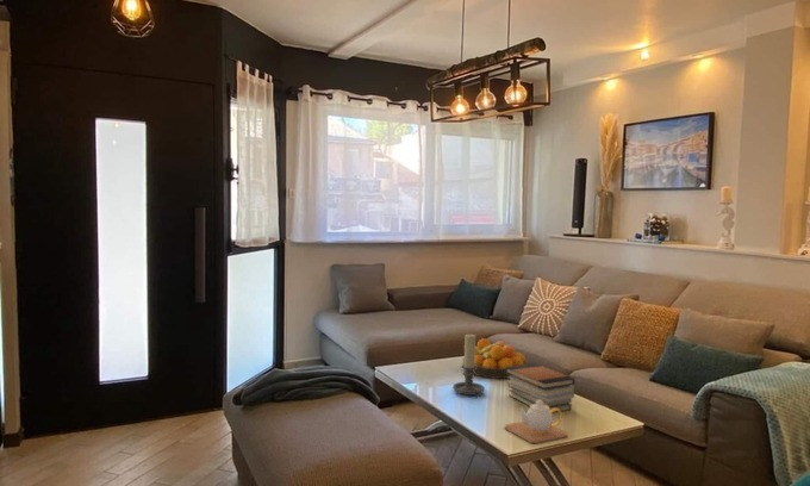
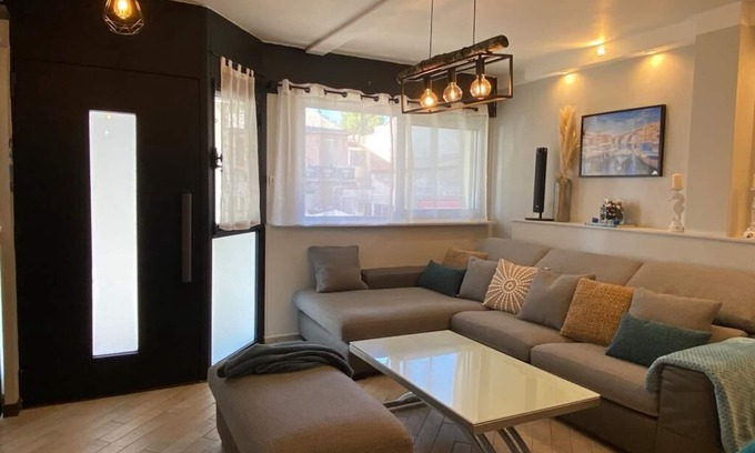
- book stack [505,362,577,413]
- teapot [504,400,568,444]
- fruit bowl [461,337,529,380]
- candle holder [451,334,486,399]
